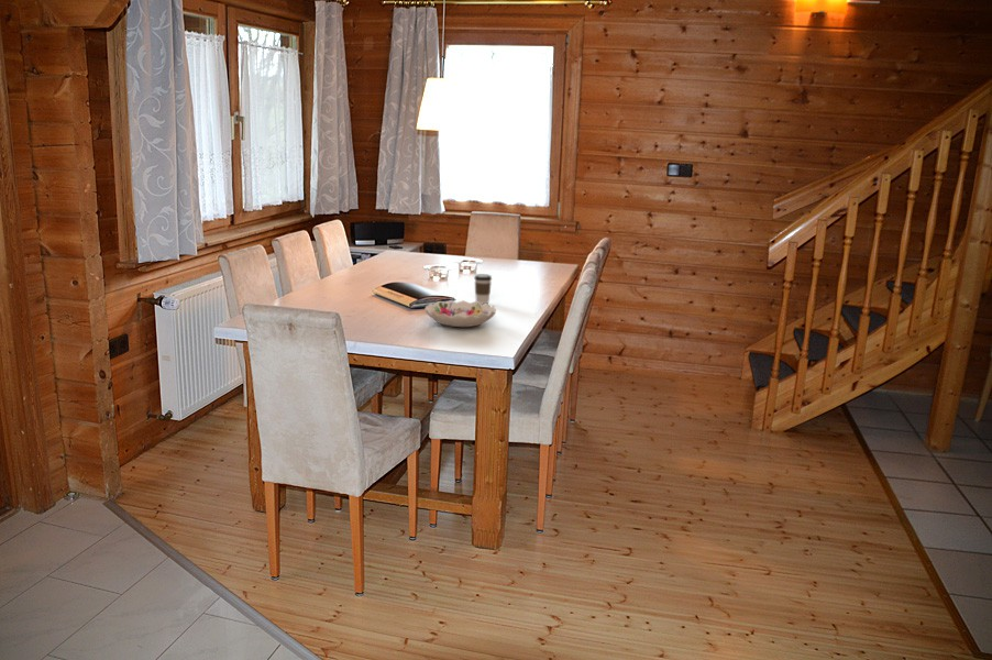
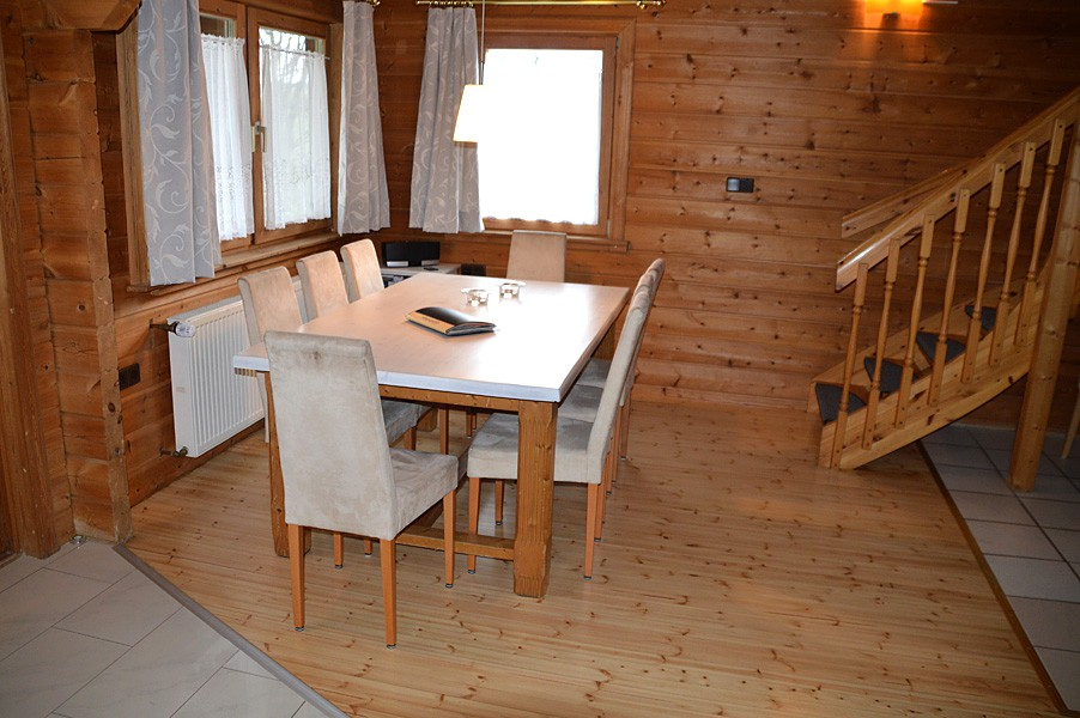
- decorative bowl [423,299,497,328]
- coffee cup [473,273,493,305]
